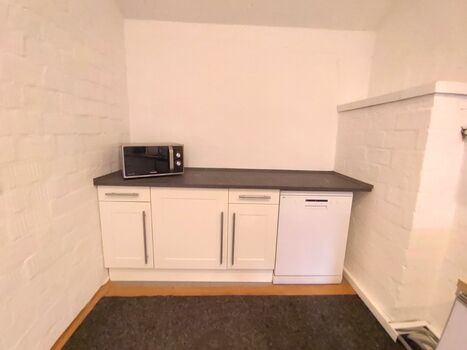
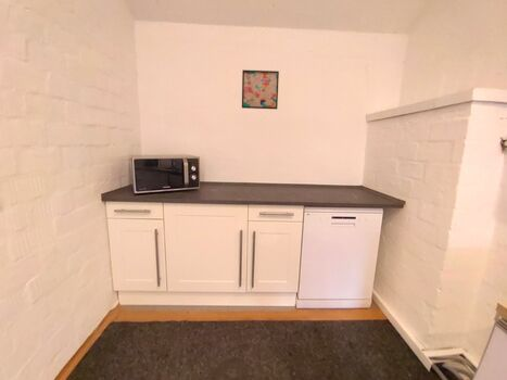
+ wall art [241,68,280,111]
